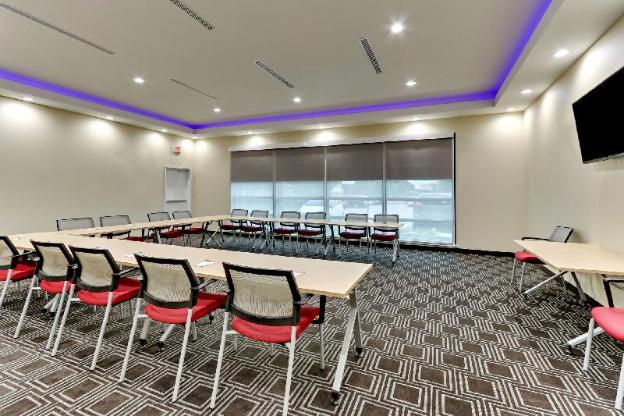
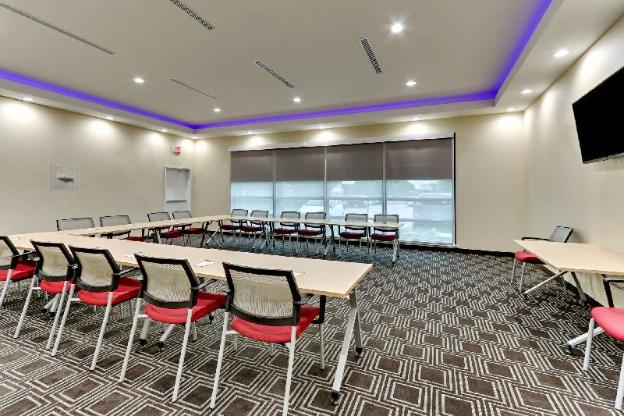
+ wall art [50,163,81,192]
